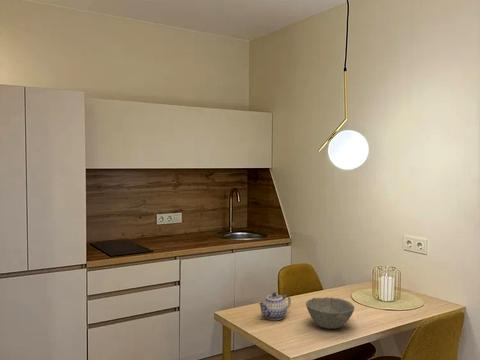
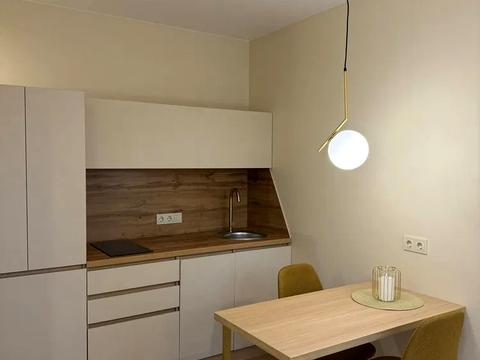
- bowl [305,296,356,330]
- teapot [257,291,292,321]
